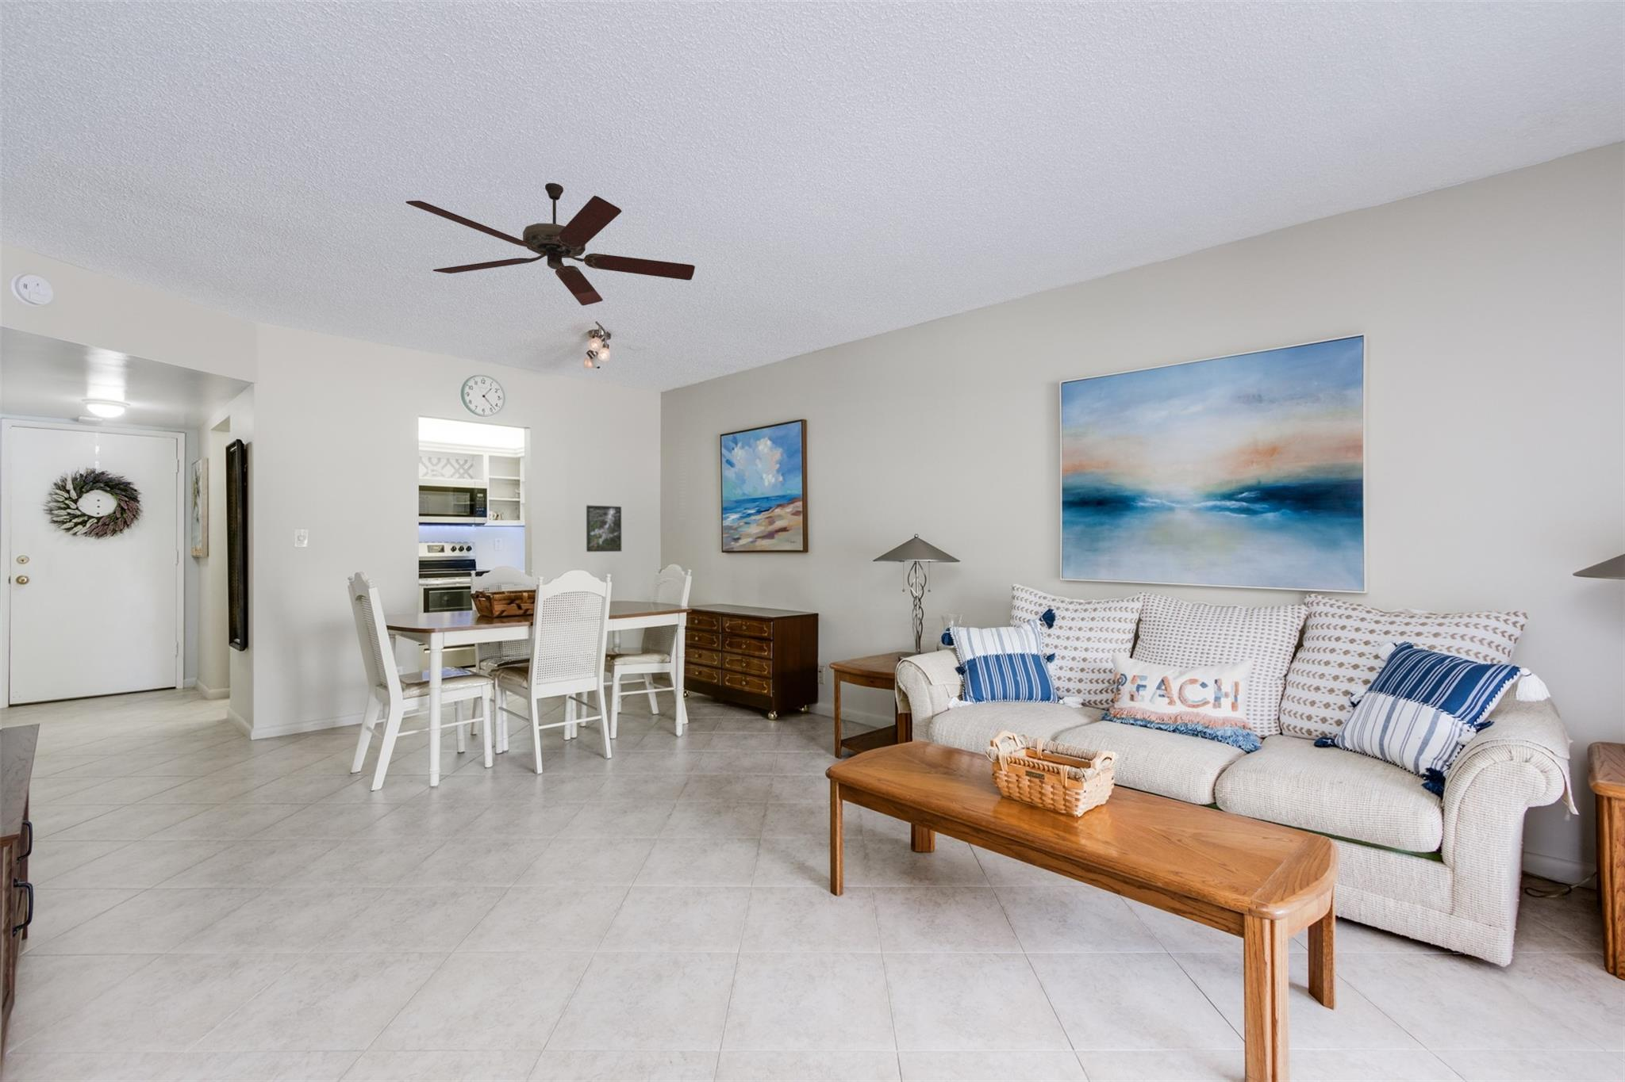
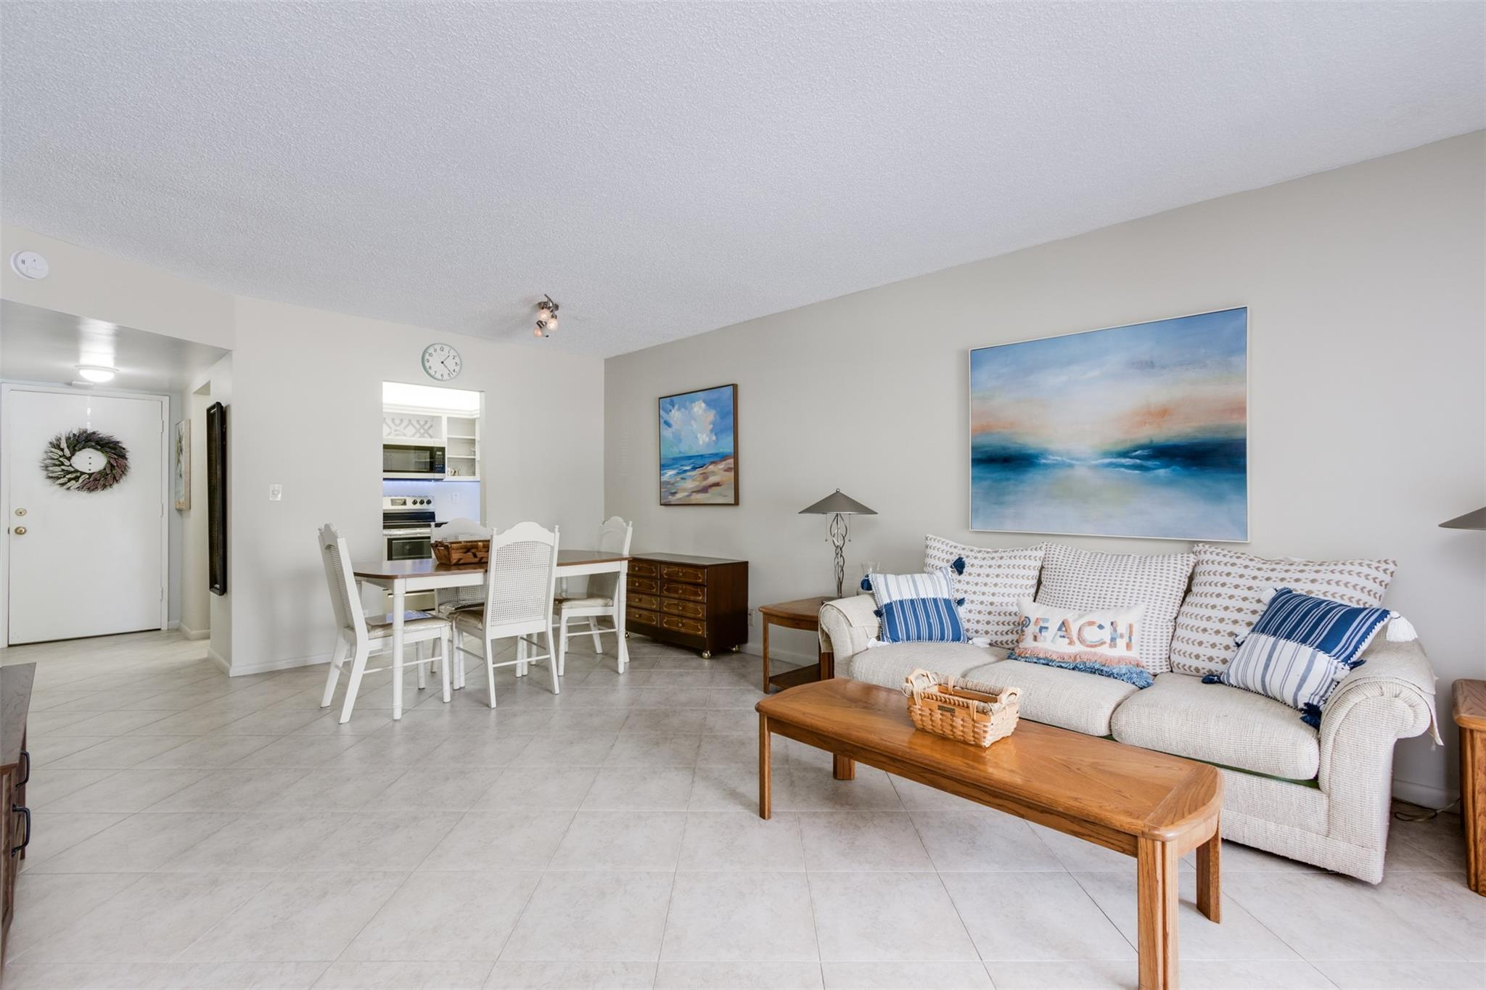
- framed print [586,504,622,553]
- ceiling fan [406,182,696,306]
